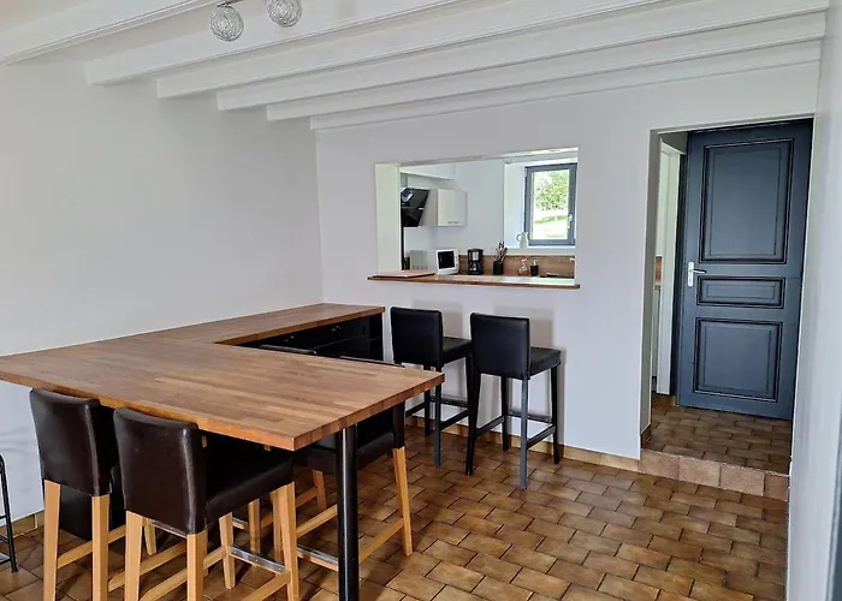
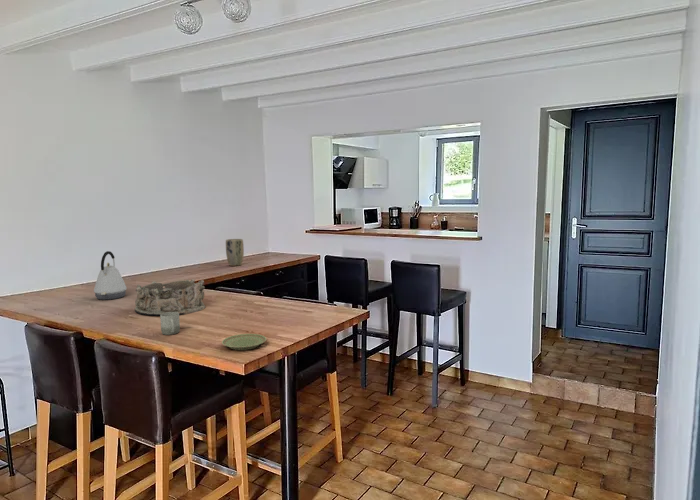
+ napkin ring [134,278,206,317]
+ plant pot [225,238,245,267]
+ plate [221,333,267,351]
+ kettle [93,250,128,301]
+ cup [159,312,181,336]
